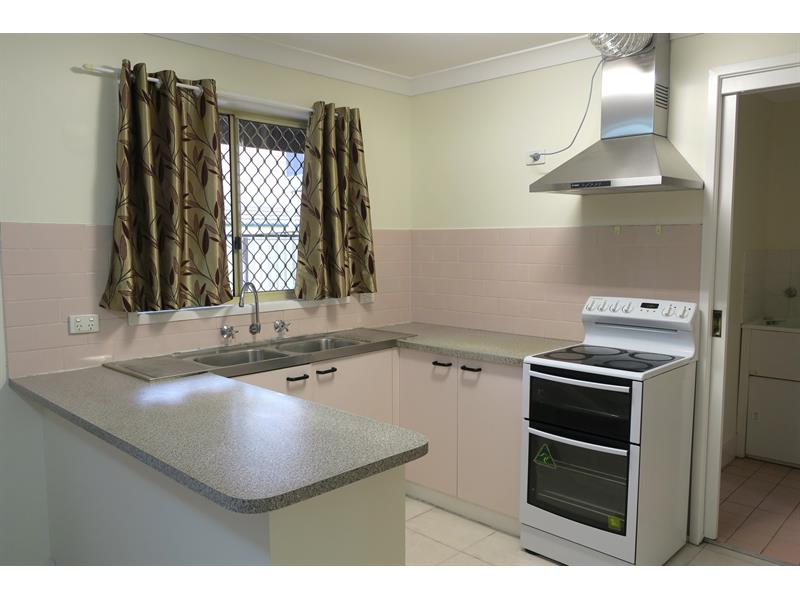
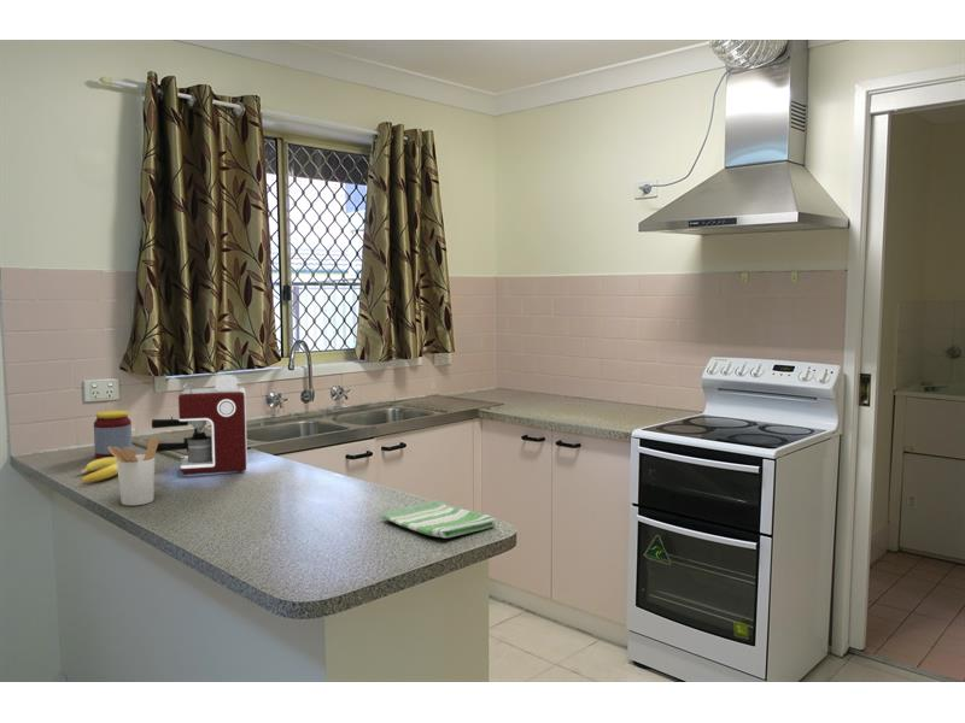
+ banana [80,458,118,483]
+ utensil holder [107,436,159,506]
+ jar [93,410,134,459]
+ coffee maker [150,375,248,476]
+ dish towel [380,499,497,539]
